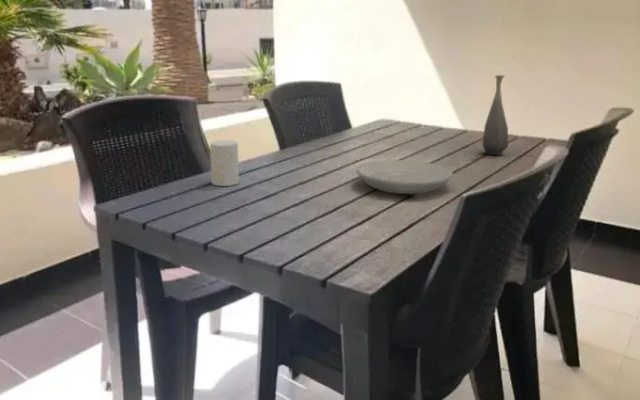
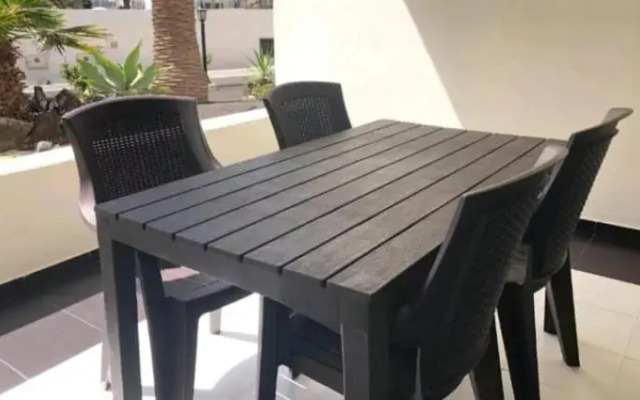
- plate [355,159,454,195]
- cup [209,139,240,187]
- bottle [481,74,509,156]
